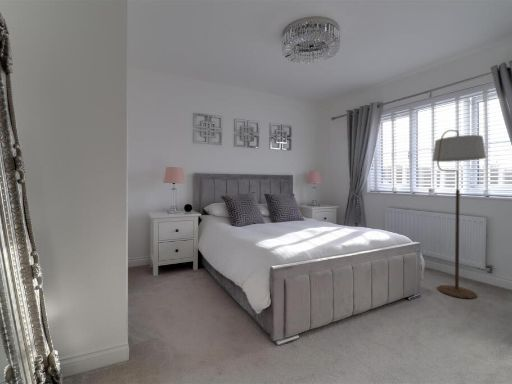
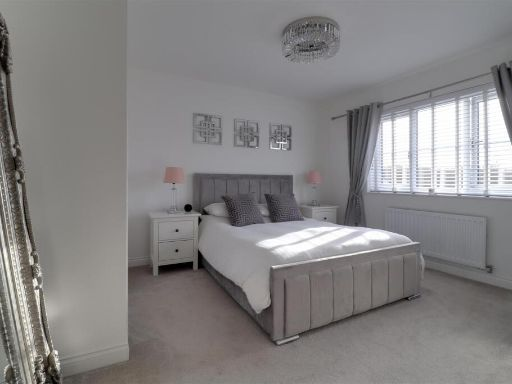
- floor lamp [431,129,487,299]
